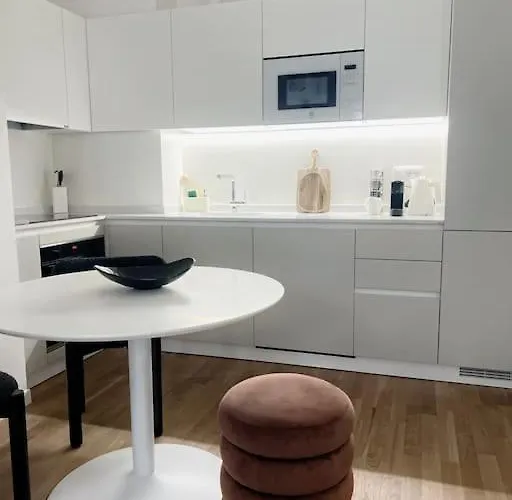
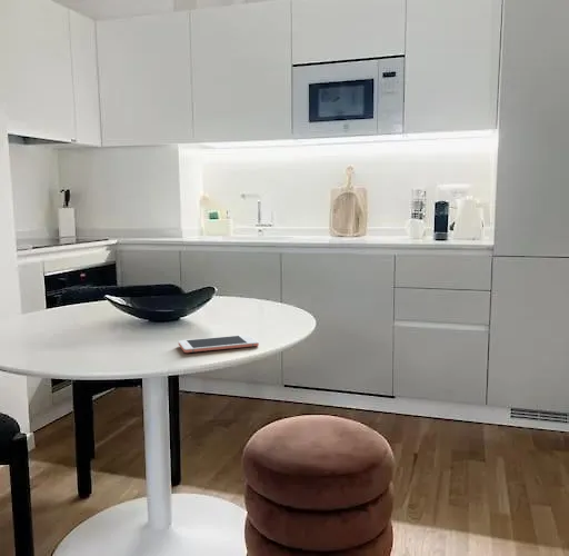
+ cell phone [178,334,260,354]
